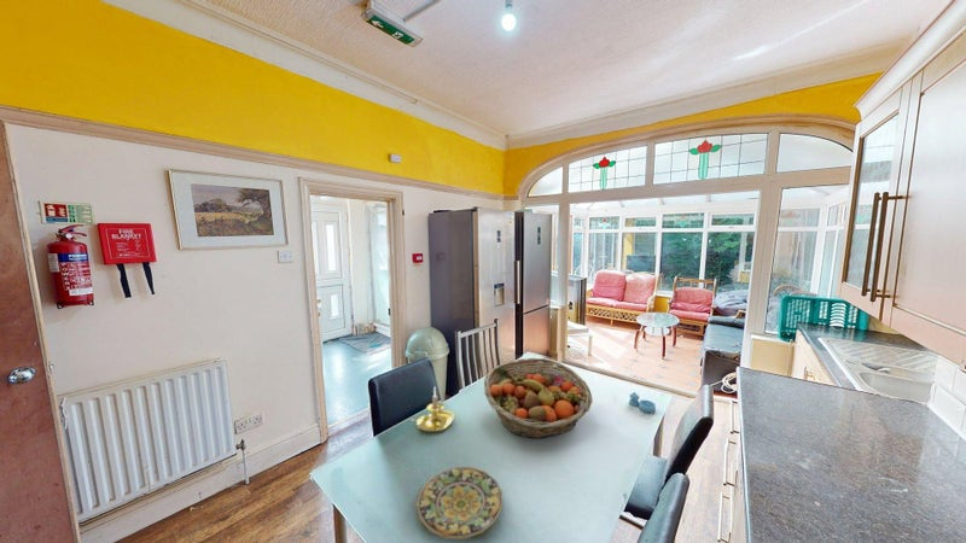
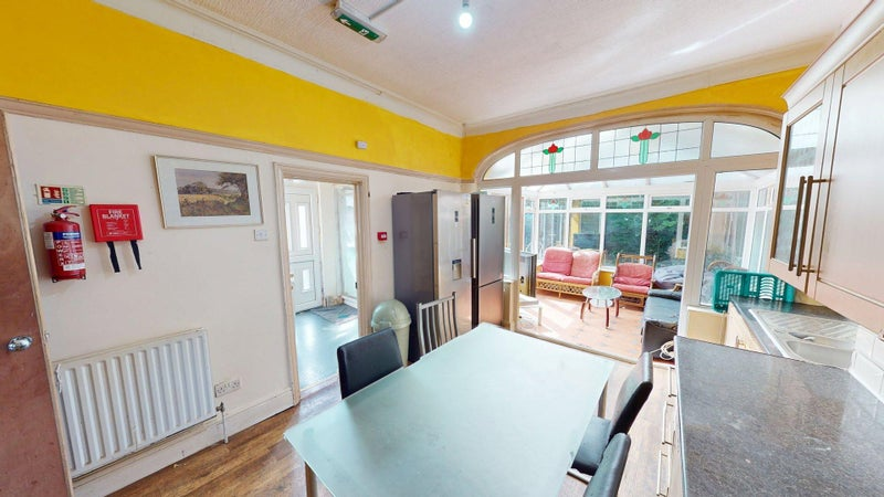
- fruit basket [483,357,594,439]
- plate [415,466,504,541]
- candle holder [409,387,455,433]
- salt and pepper shaker [628,391,657,414]
